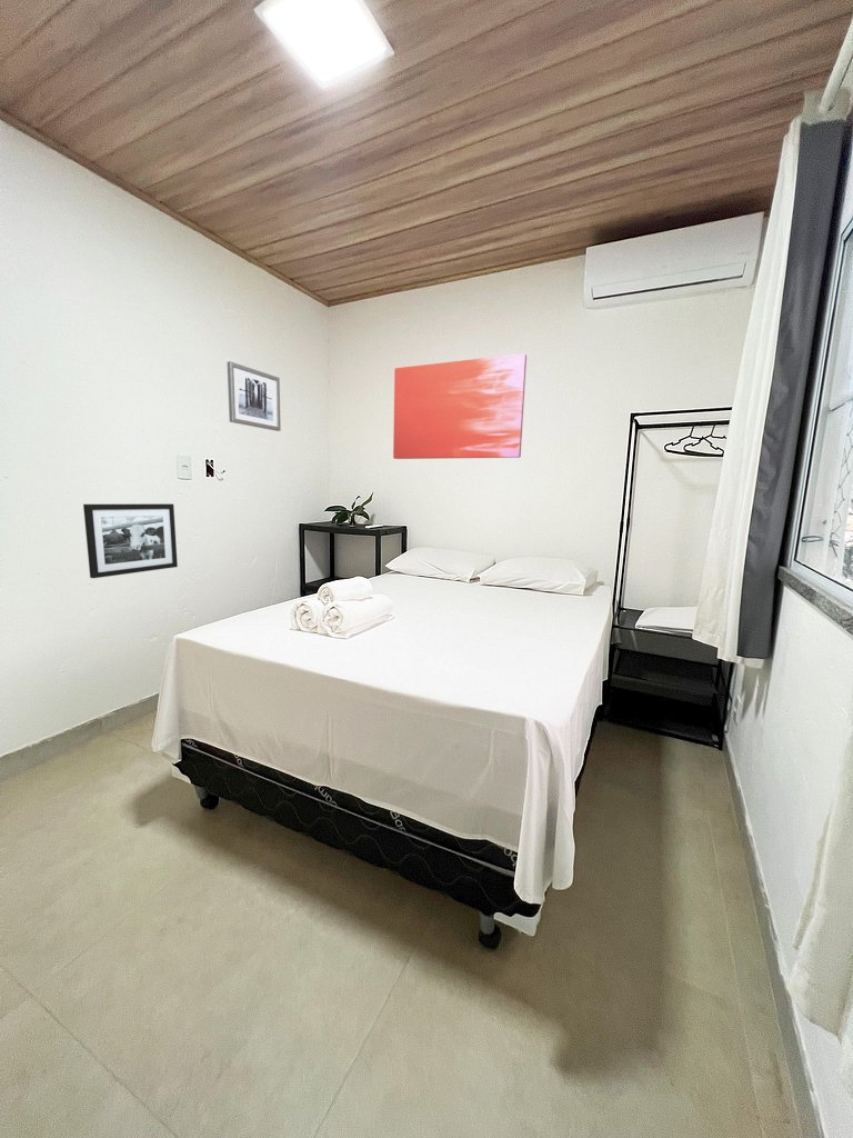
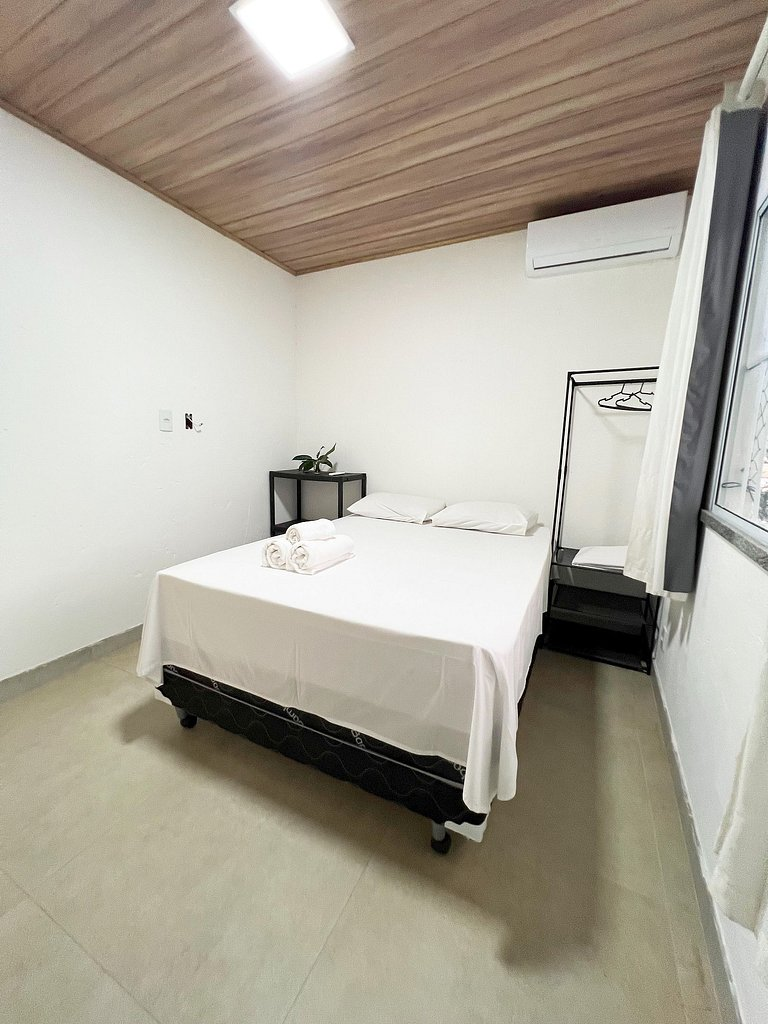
- wall art [392,352,528,460]
- picture frame [82,502,179,579]
- wall art [227,360,282,432]
